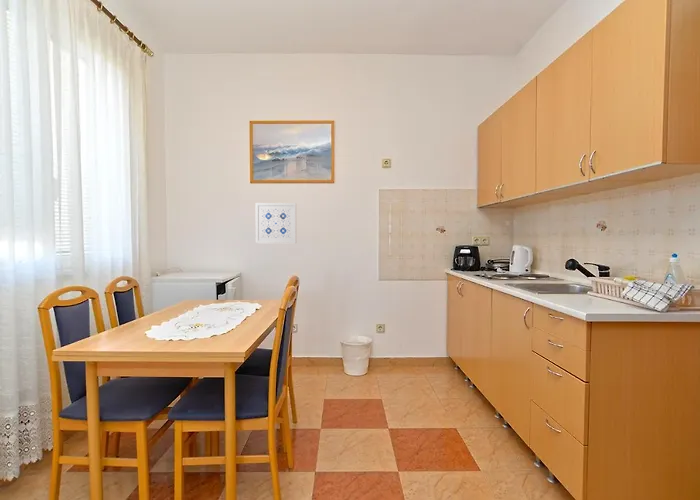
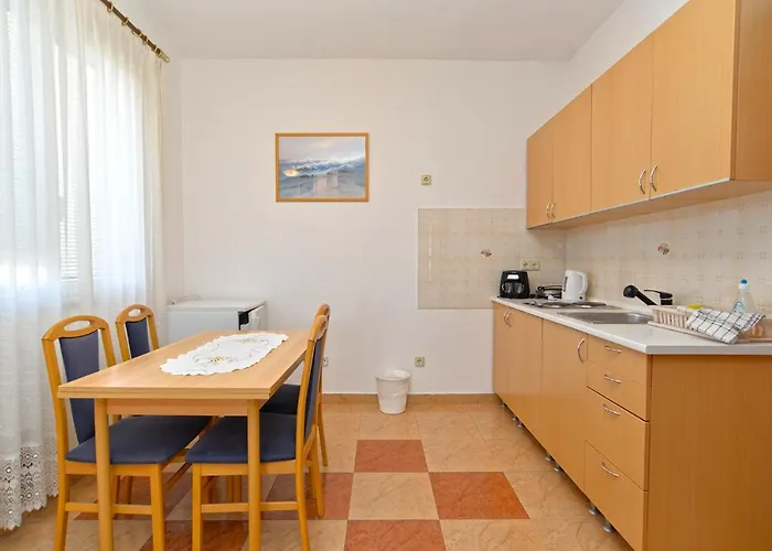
- wall art [255,202,297,244]
